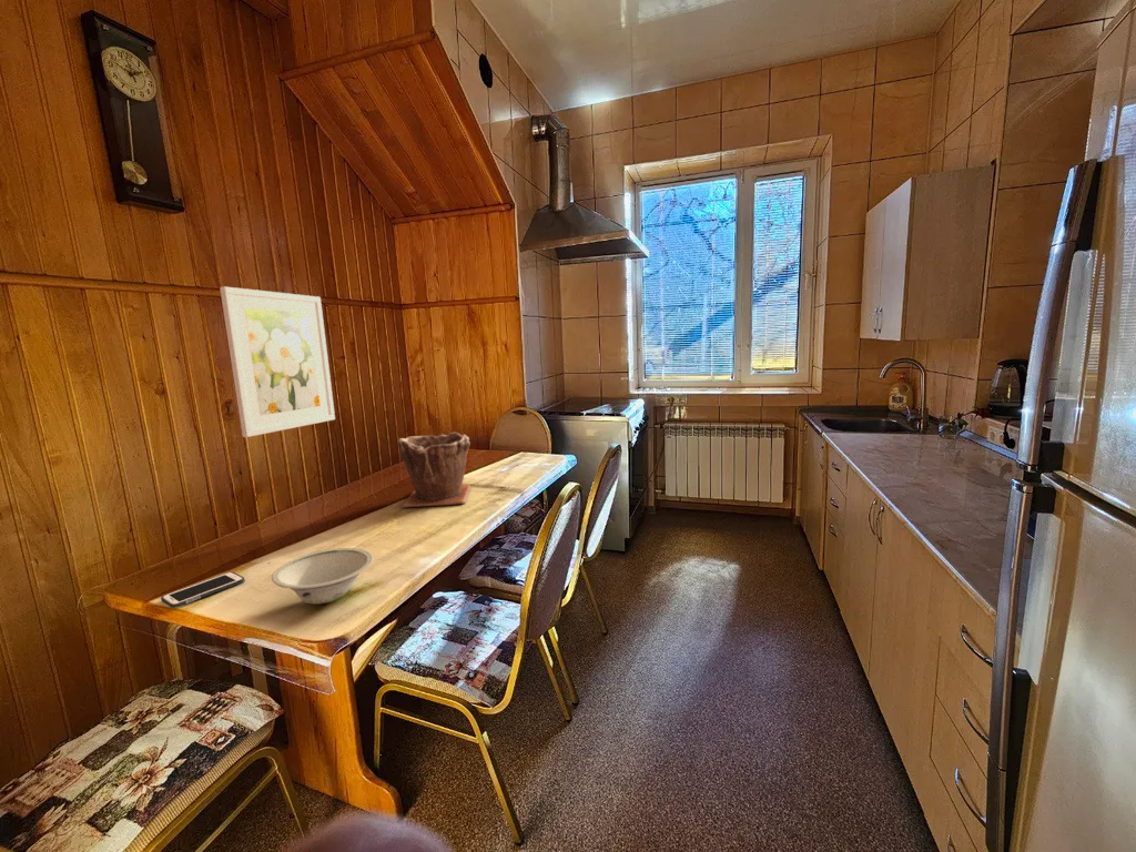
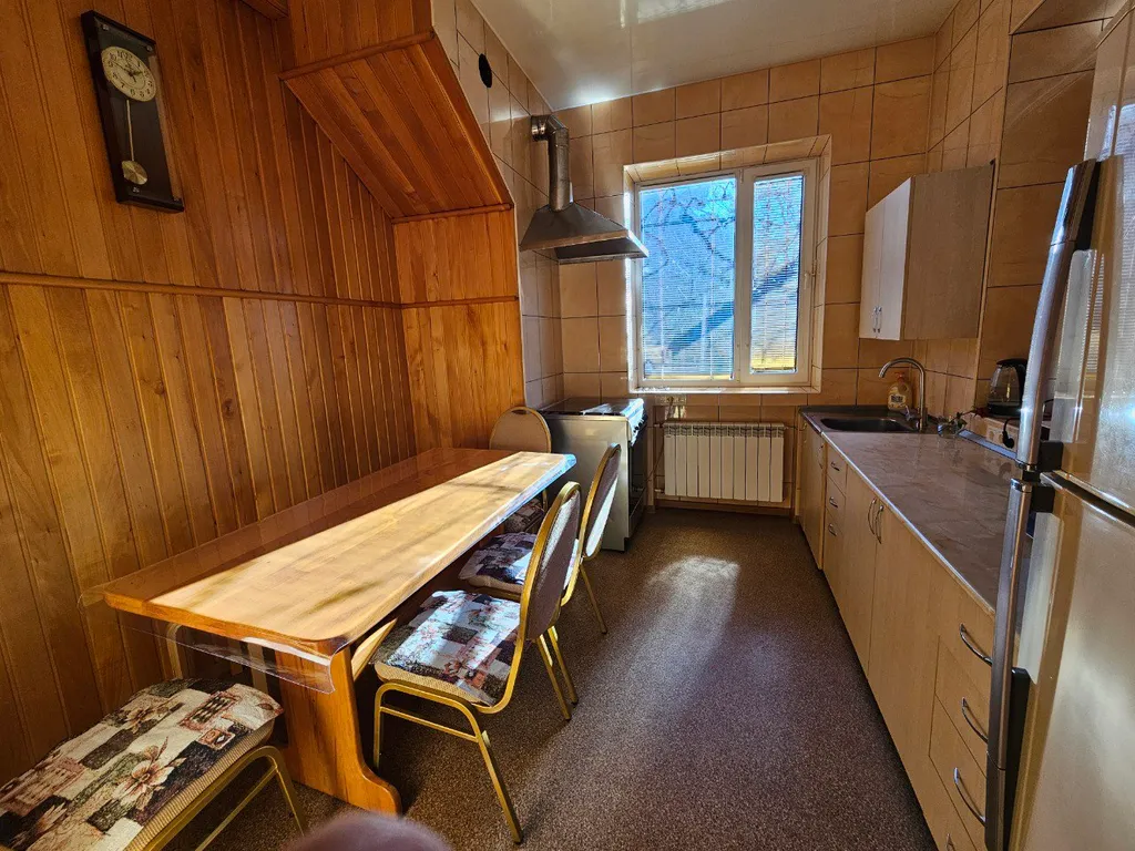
- bowl [271,547,374,606]
- plant pot [397,432,473,508]
- cell phone [160,570,246,609]
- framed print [219,285,336,438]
